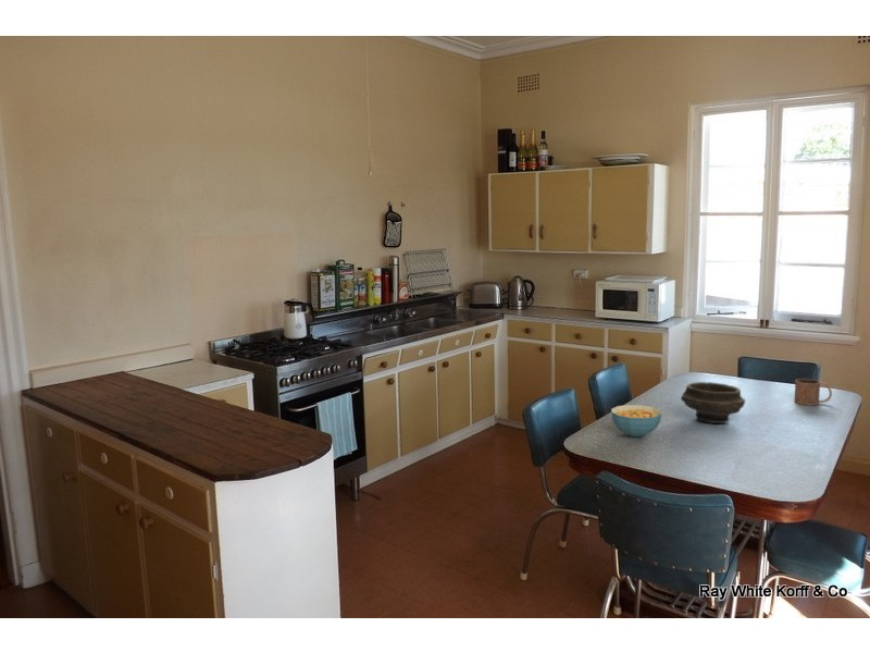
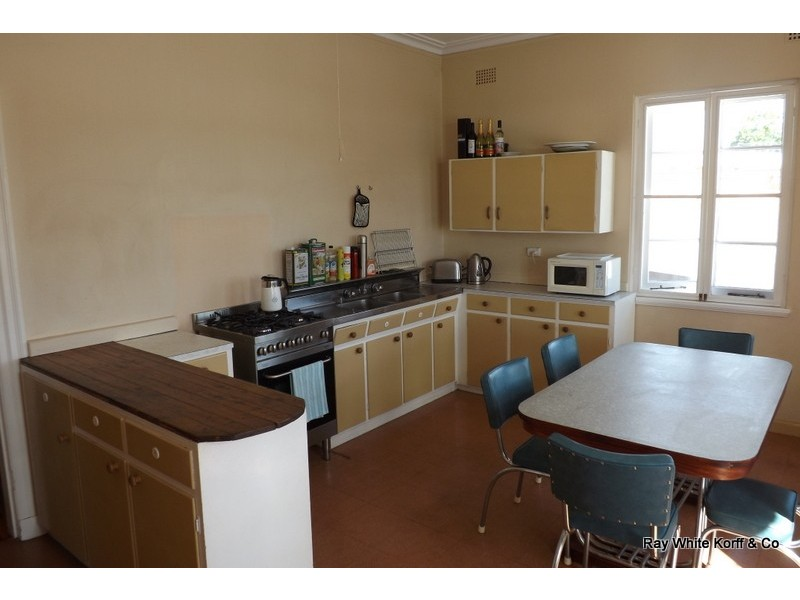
- mug [793,378,833,406]
- bowl [680,381,746,424]
- cereal bowl [610,404,662,438]
